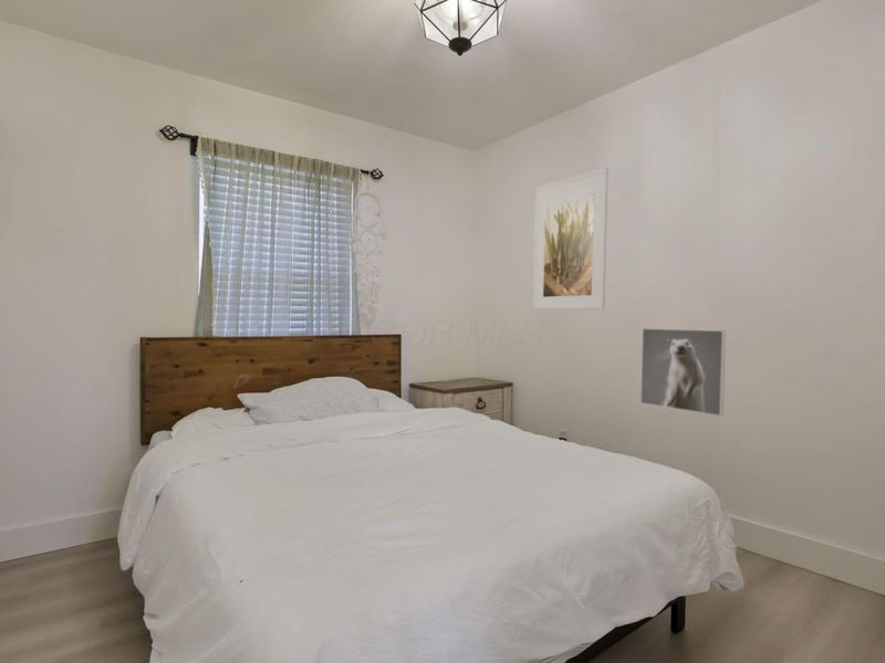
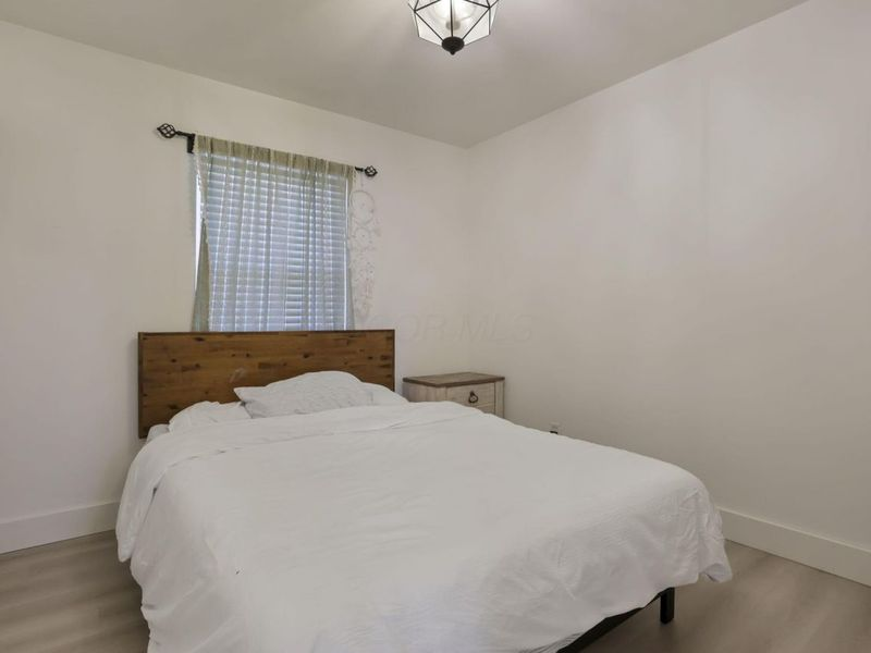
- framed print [639,327,727,418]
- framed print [532,167,610,311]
